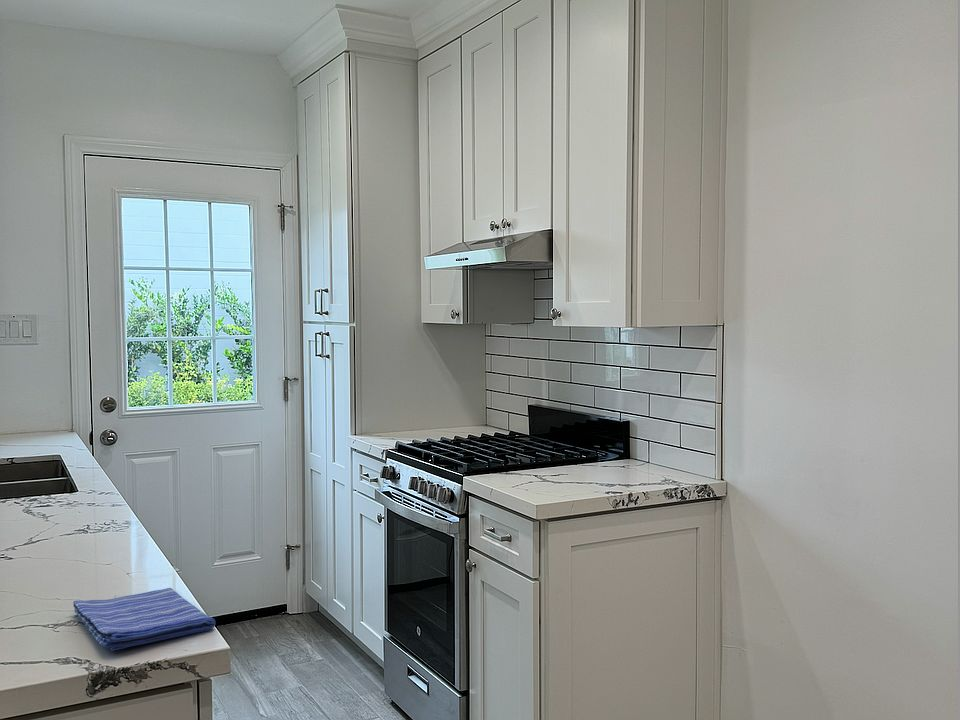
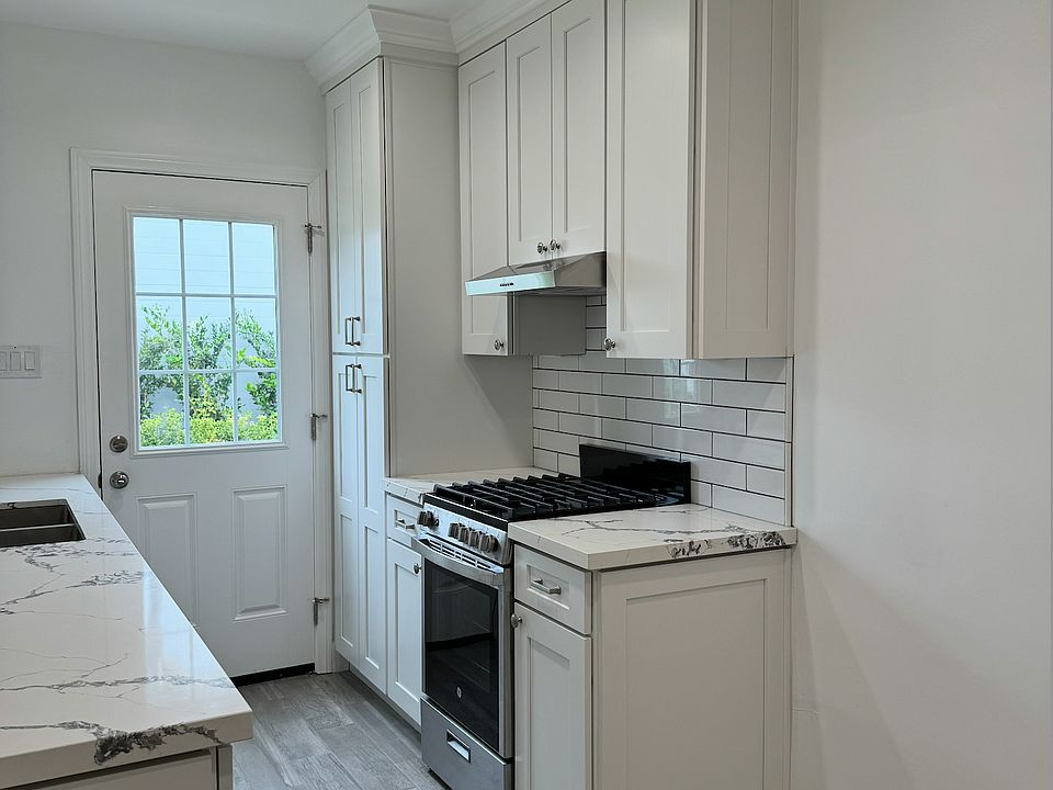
- dish towel [72,587,217,652]
